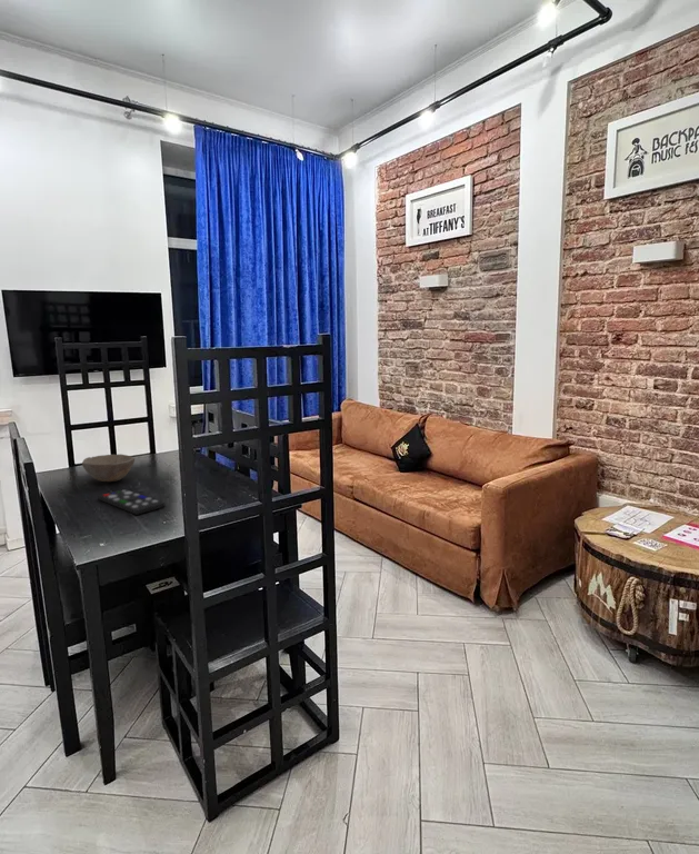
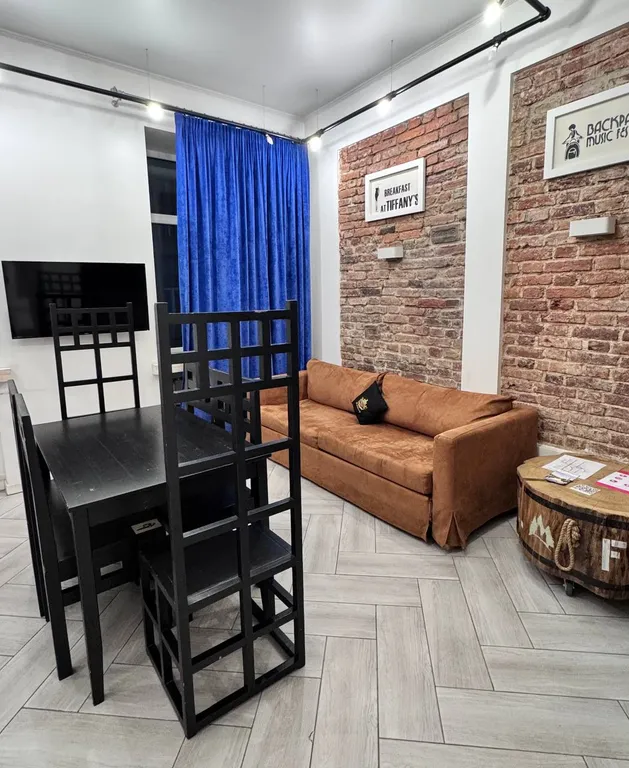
- remote control [97,488,167,516]
- bowl [81,454,136,483]
